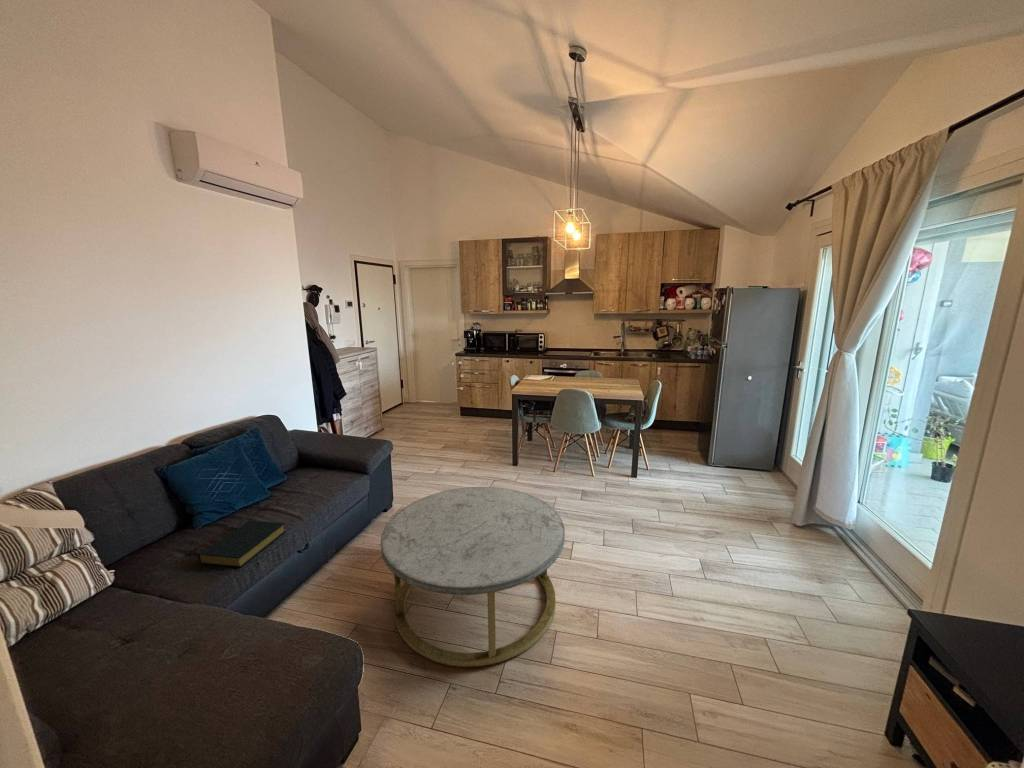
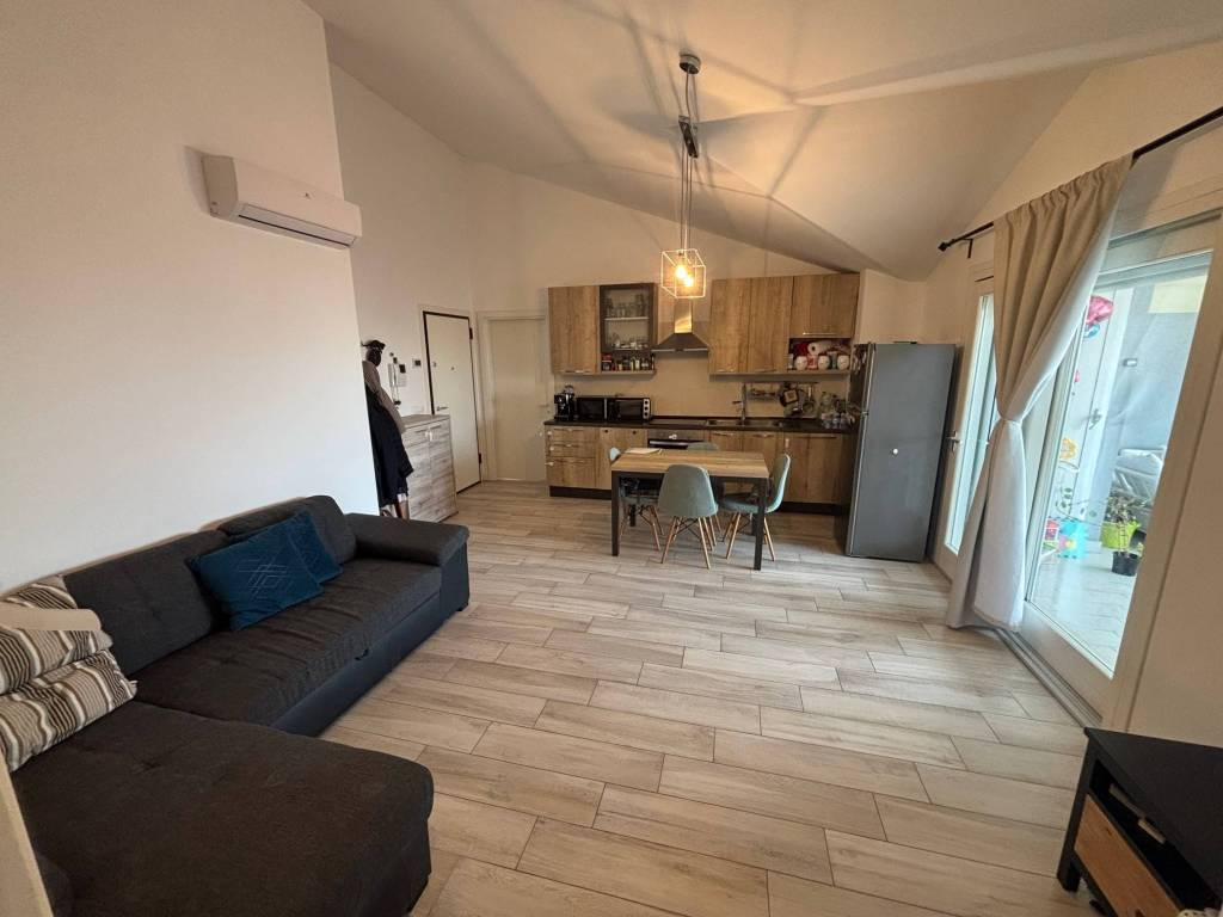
- coffee table [380,486,566,668]
- hardback book [198,520,287,568]
